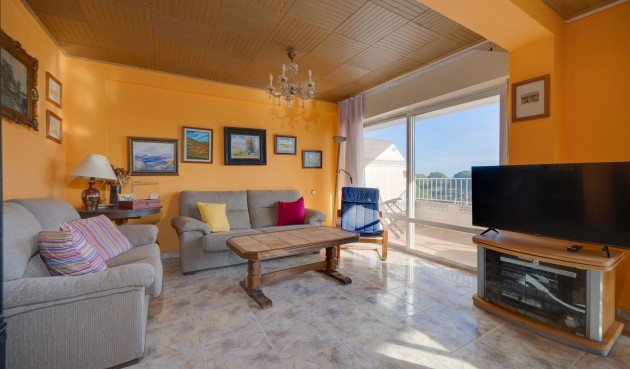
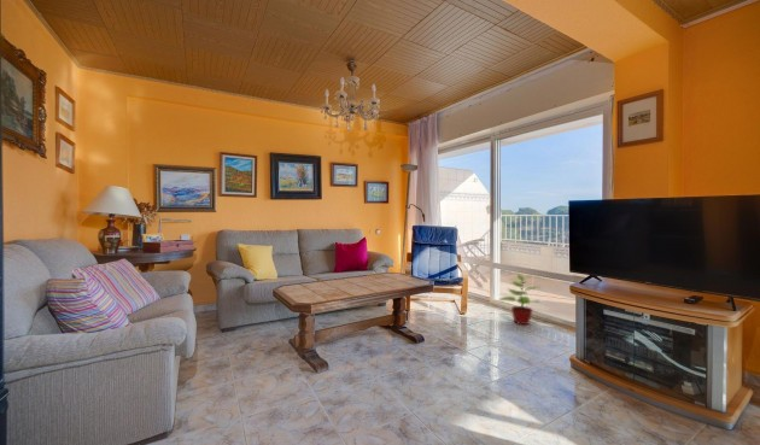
+ potted plant [497,273,543,326]
